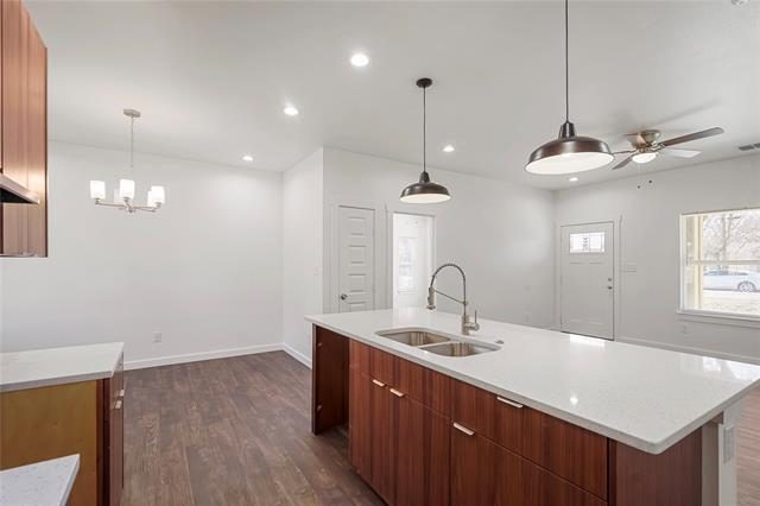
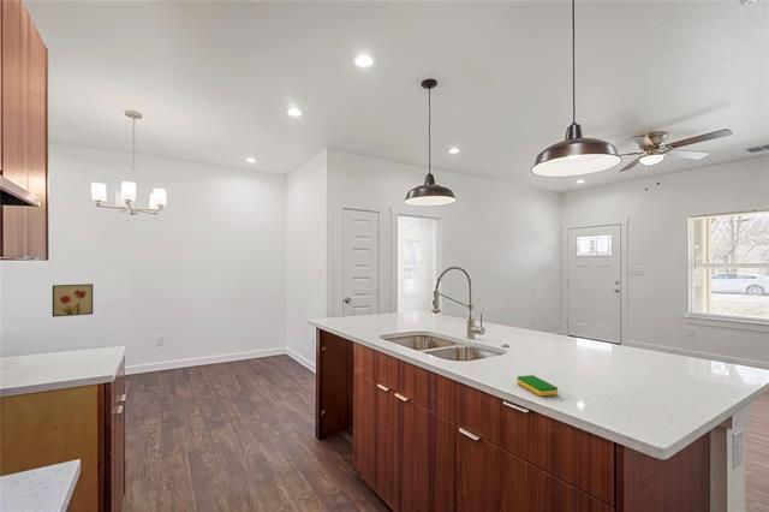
+ dish sponge [515,374,559,397]
+ wall art [52,282,94,317]
